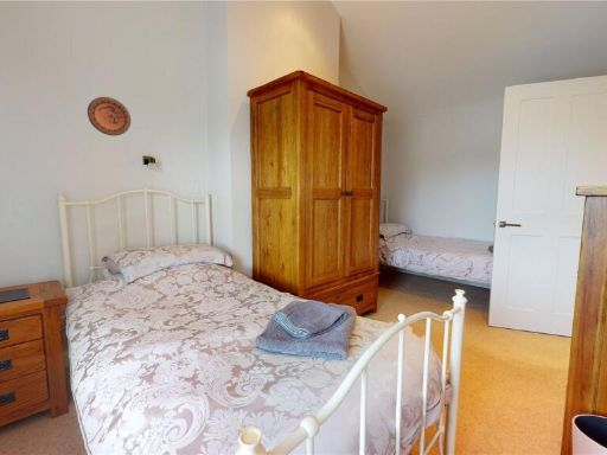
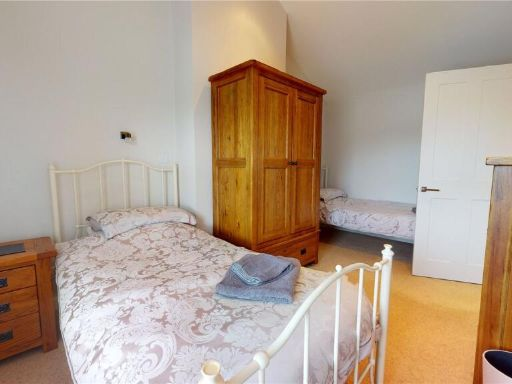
- decorative plate [87,96,132,137]
